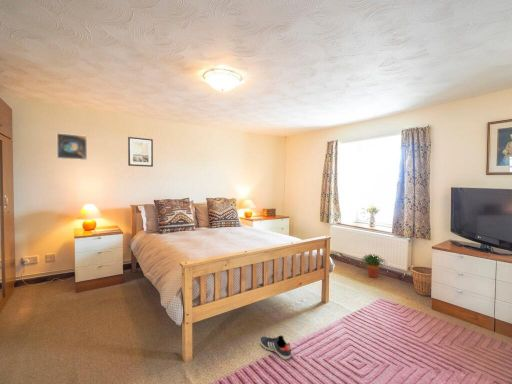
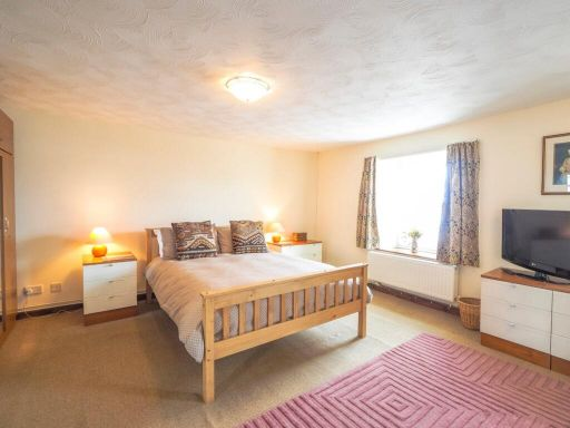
- wall art [127,136,154,168]
- potted plant [358,253,388,279]
- sneaker [259,335,292,361]
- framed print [56,132,88,161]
